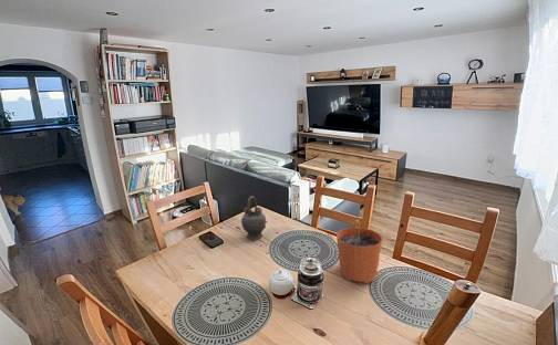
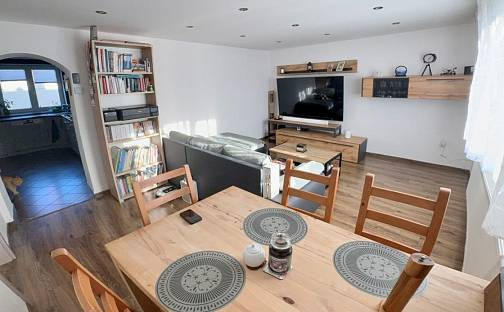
- plant pot [335,219,383,284]
- teapot [240,195,268,241]
